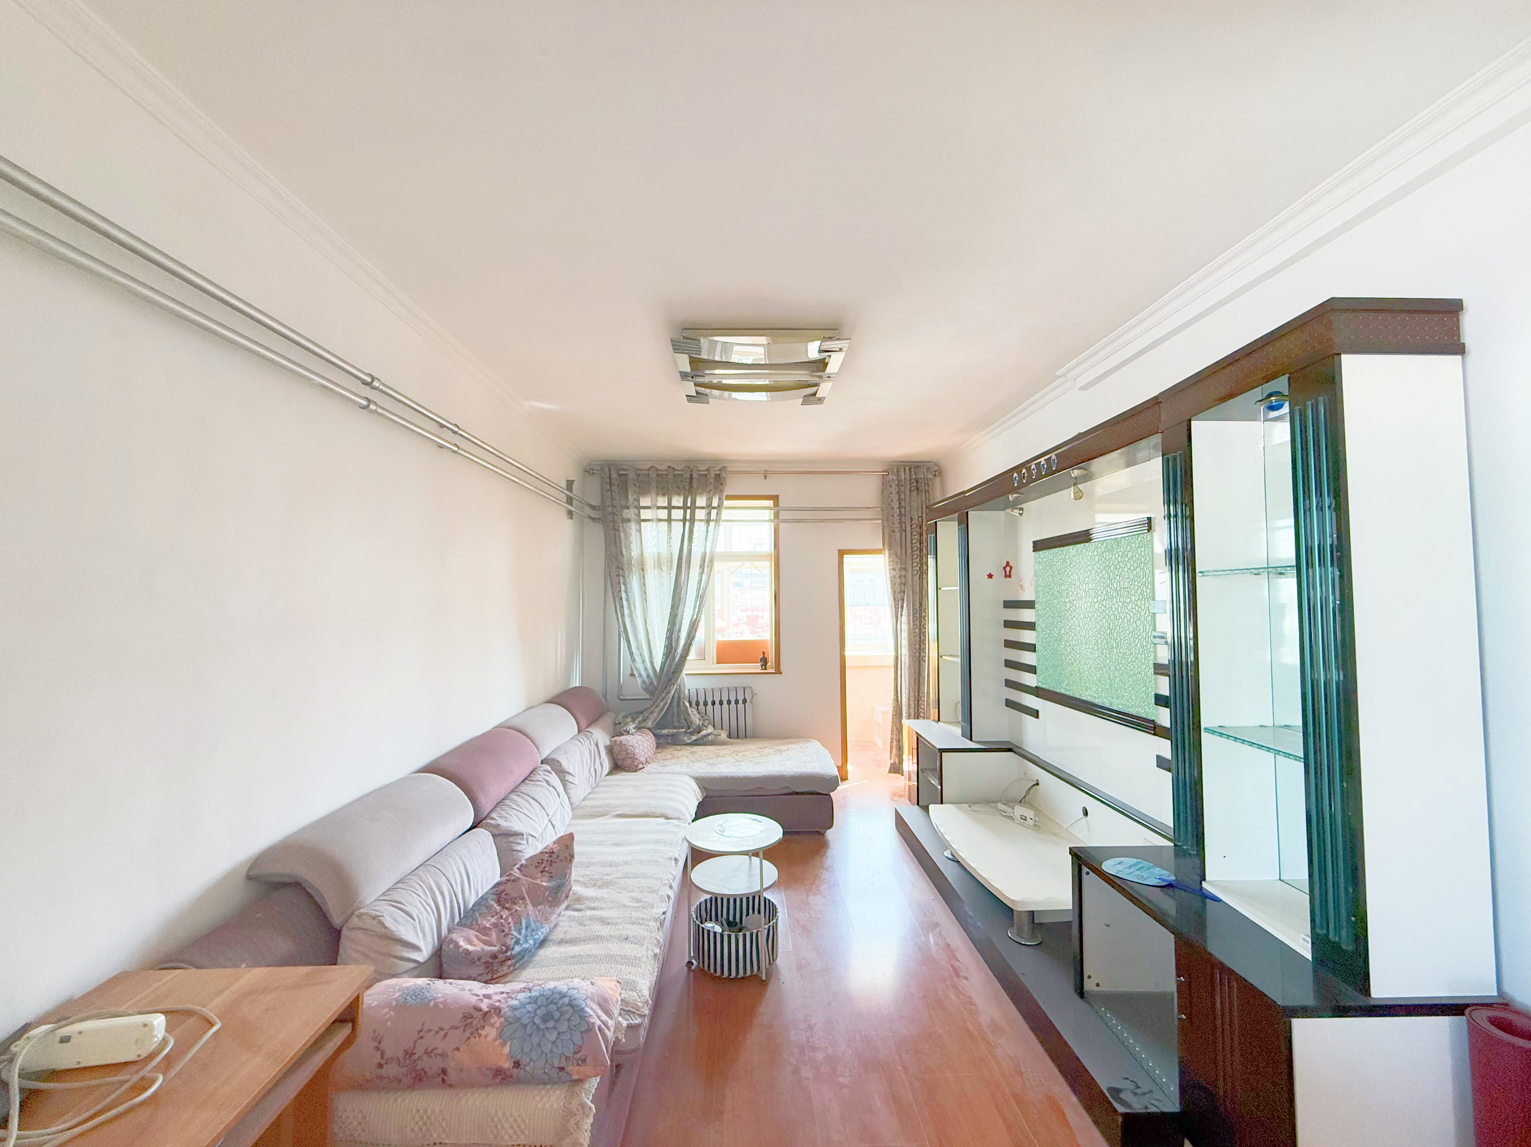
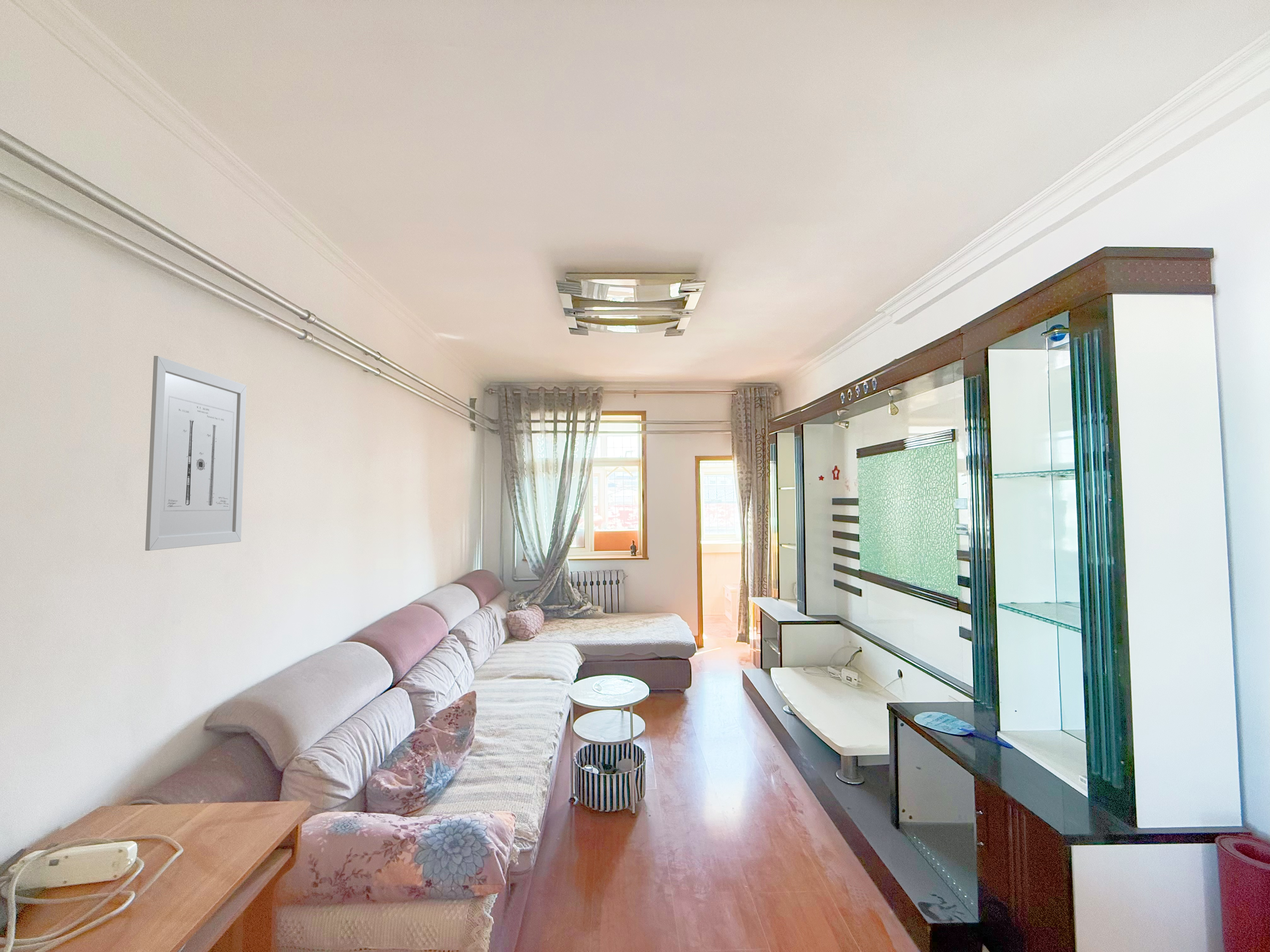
+ wall art [145,355,247,551]
